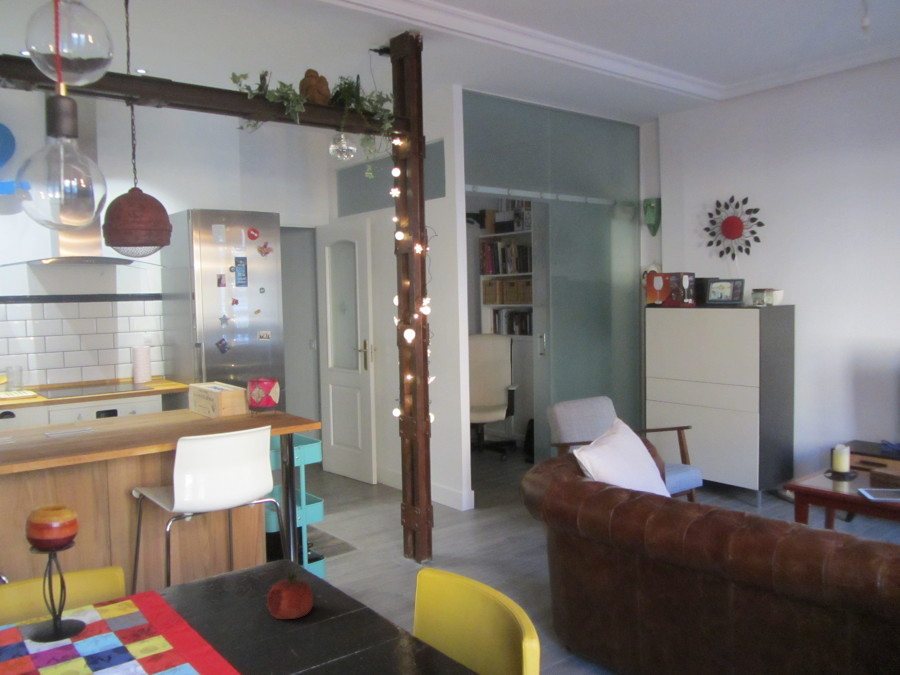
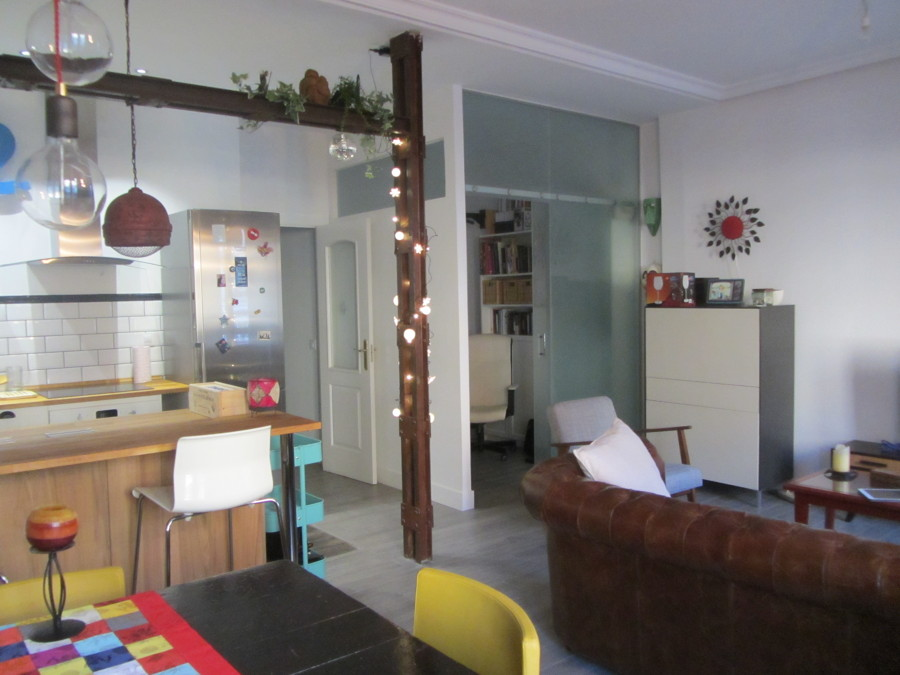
- fruit [266,570,314,620]
